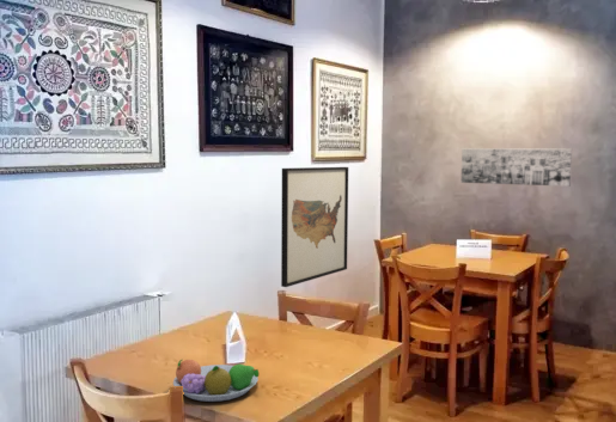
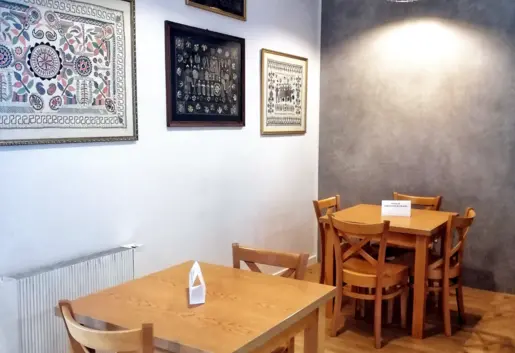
- wall art [459,147,573,188]
- wall art [280,166,349,288]
- fruit bowl [172,359,260,403]
